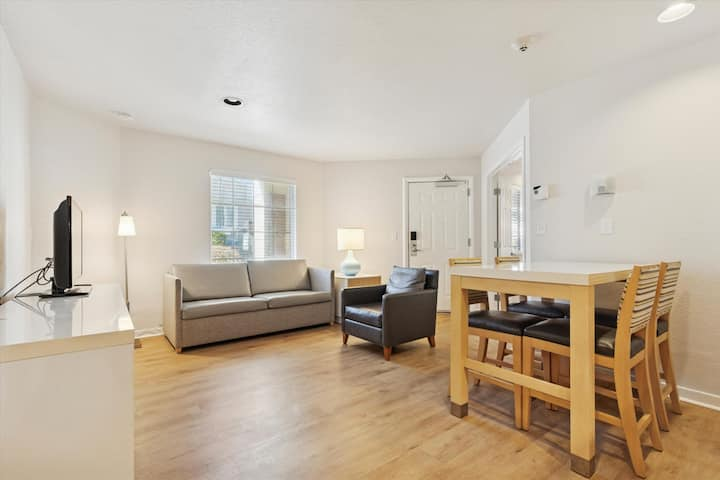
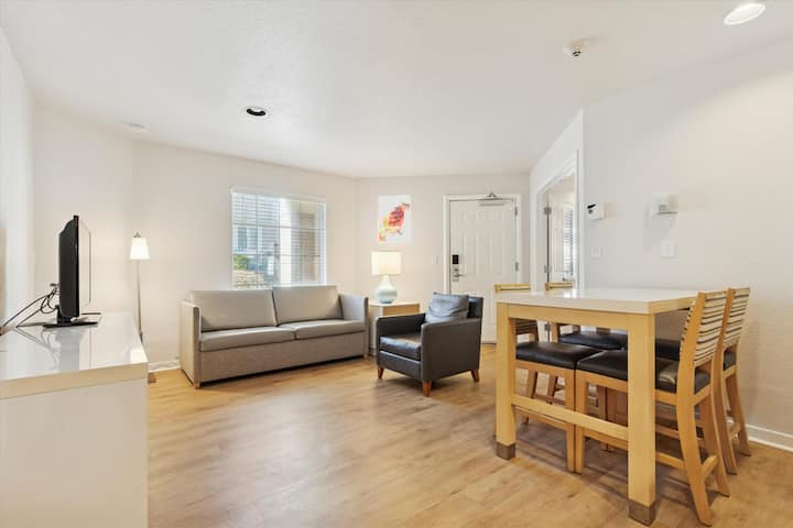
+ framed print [377,194,412,243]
